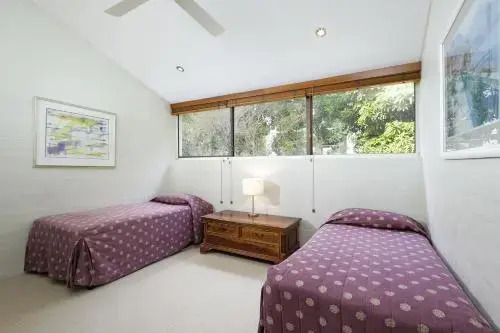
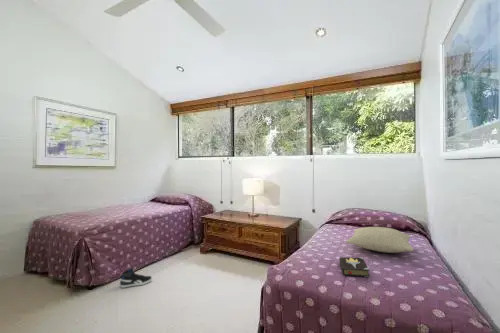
+ hardback book [339,256,371,278]
+ pillow [345,226,414,254]
+ sneaker [119,267,153,289]
